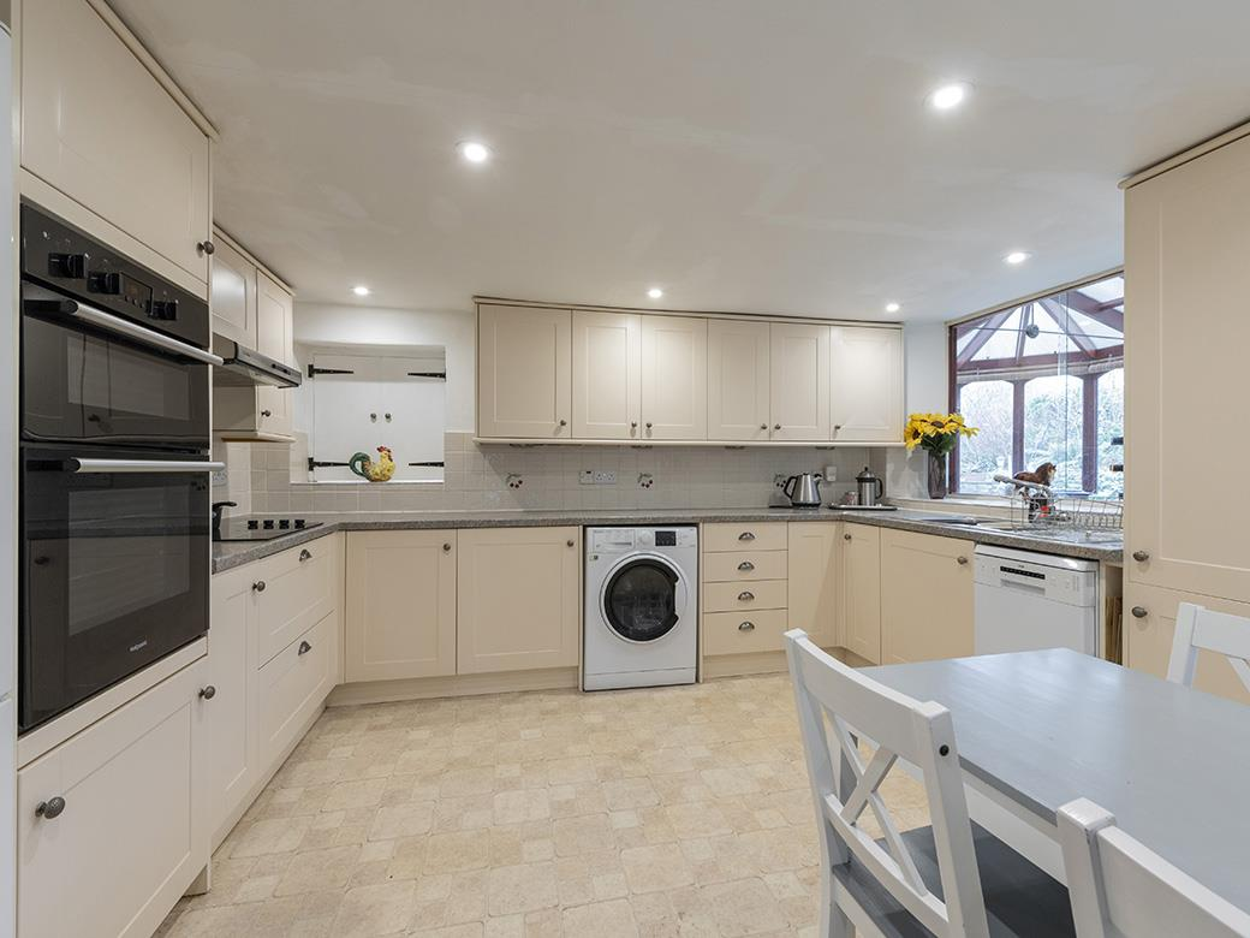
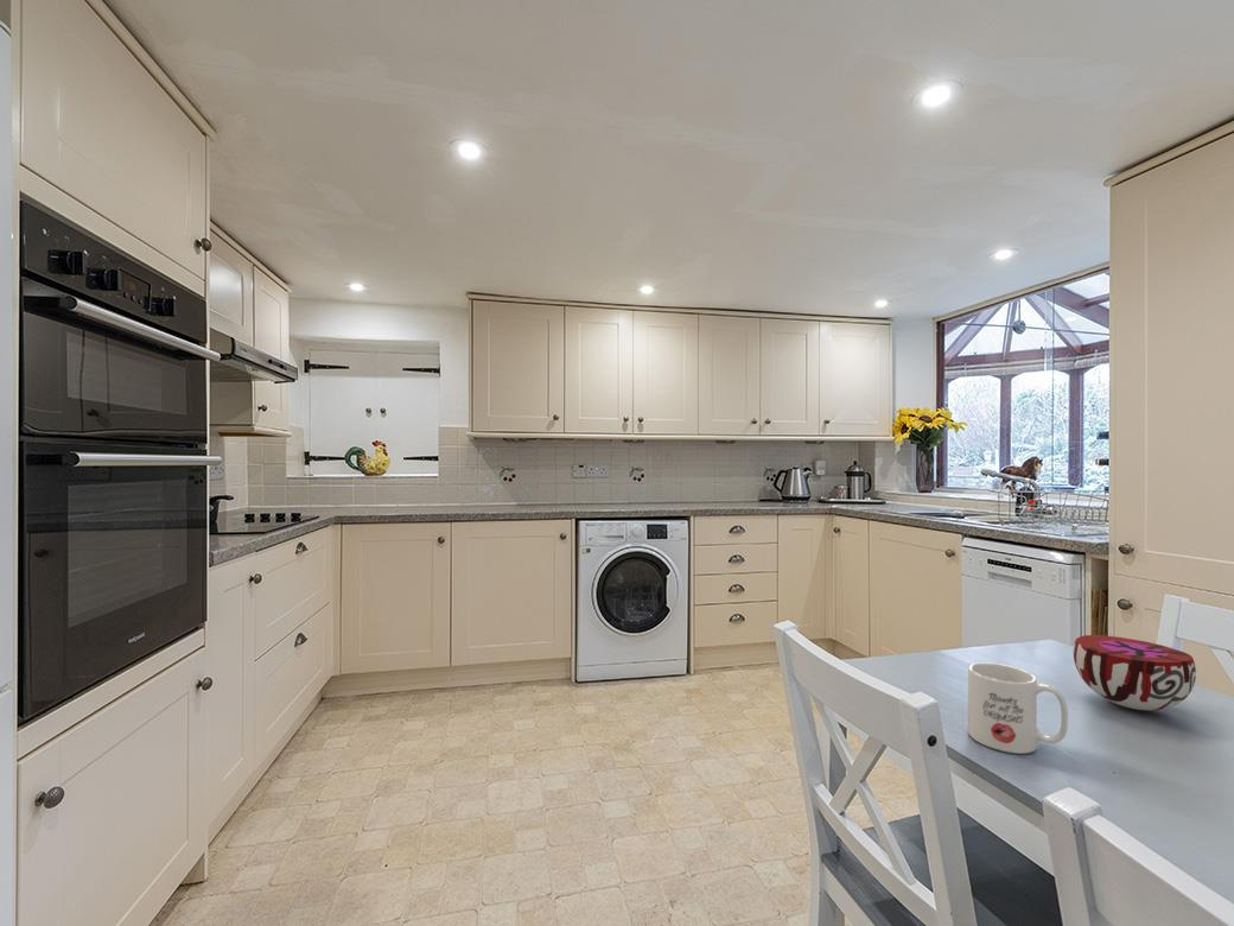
+ mug [967,661,1069,755]
+ decorative bowl [1073,634,1197,711]
